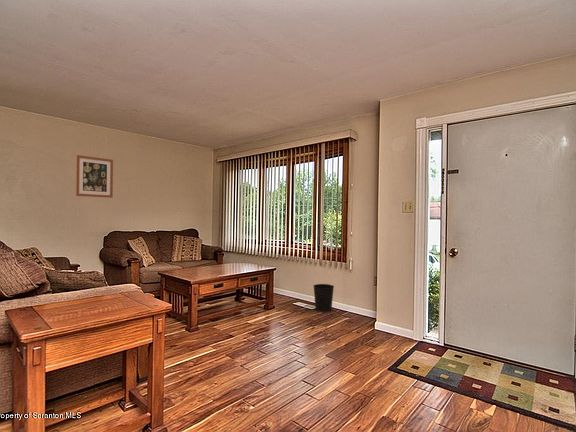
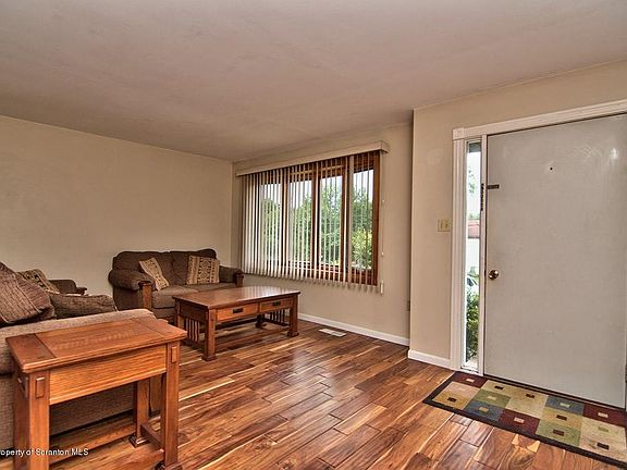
- wall art [75,154,114,199]
- wastebasket [313,283,335,313]
